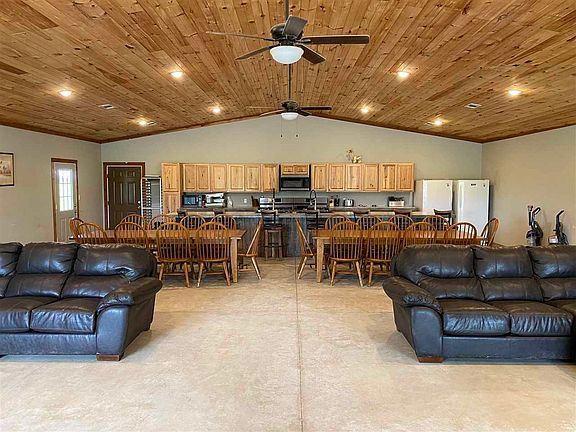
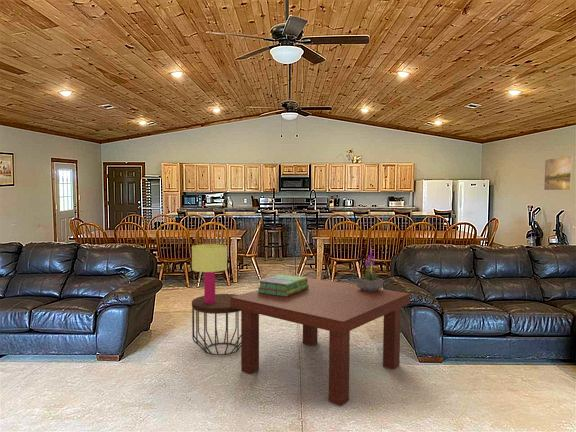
+ side table [191,293,241,356]
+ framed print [543,155,574,191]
+ table lamp [191,243,228,304]
+ coffee table [230,277,411,407]
+ stack of books [257,273,309,297]
+ potted plant [356,247,384,292]
